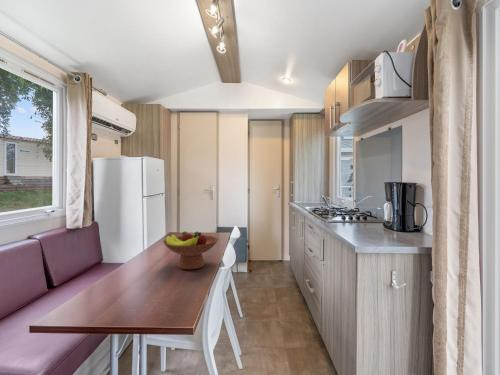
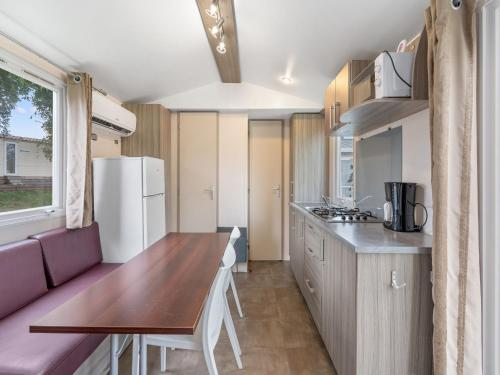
- fruit bowl [162,231,220,270]
